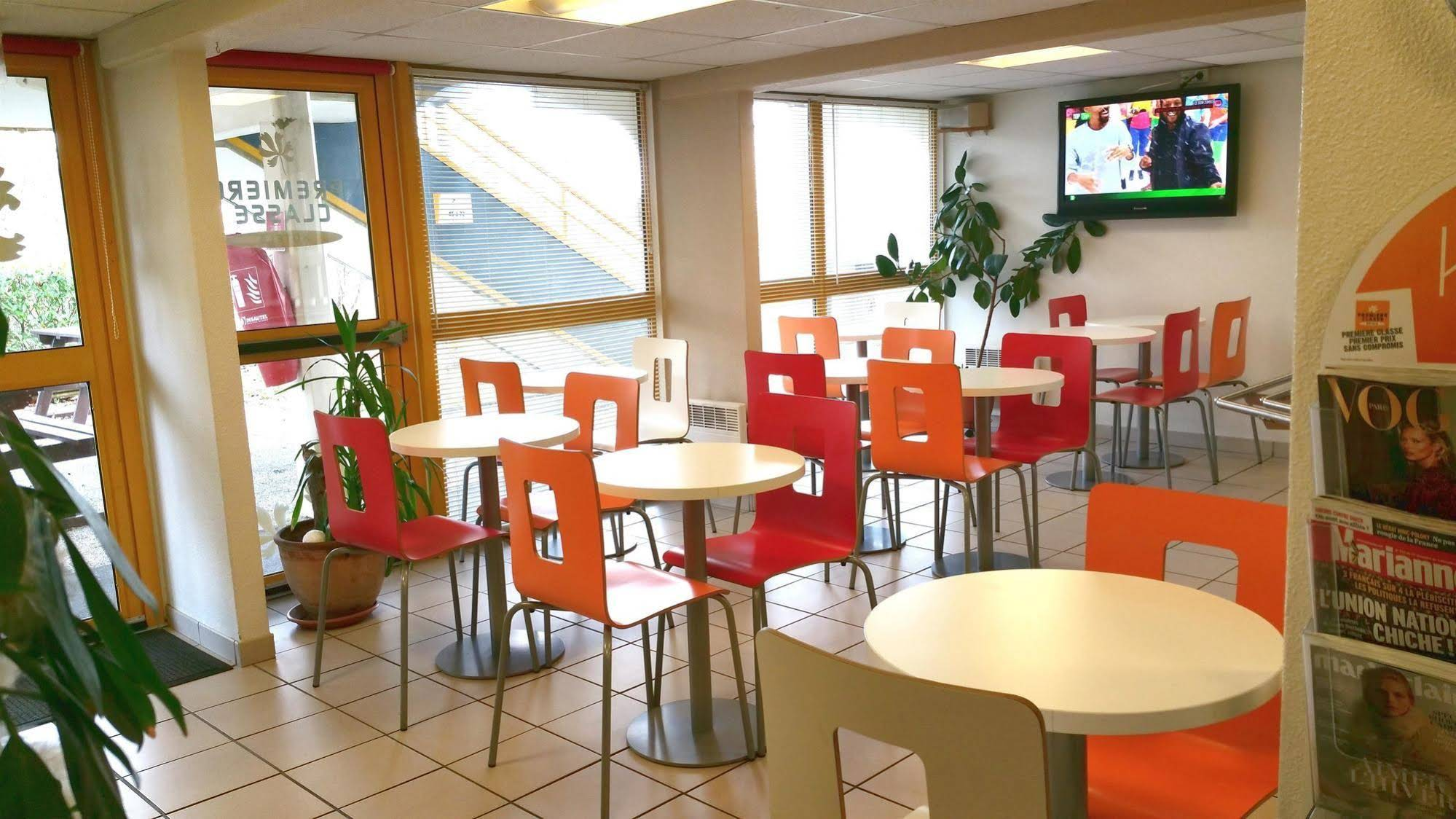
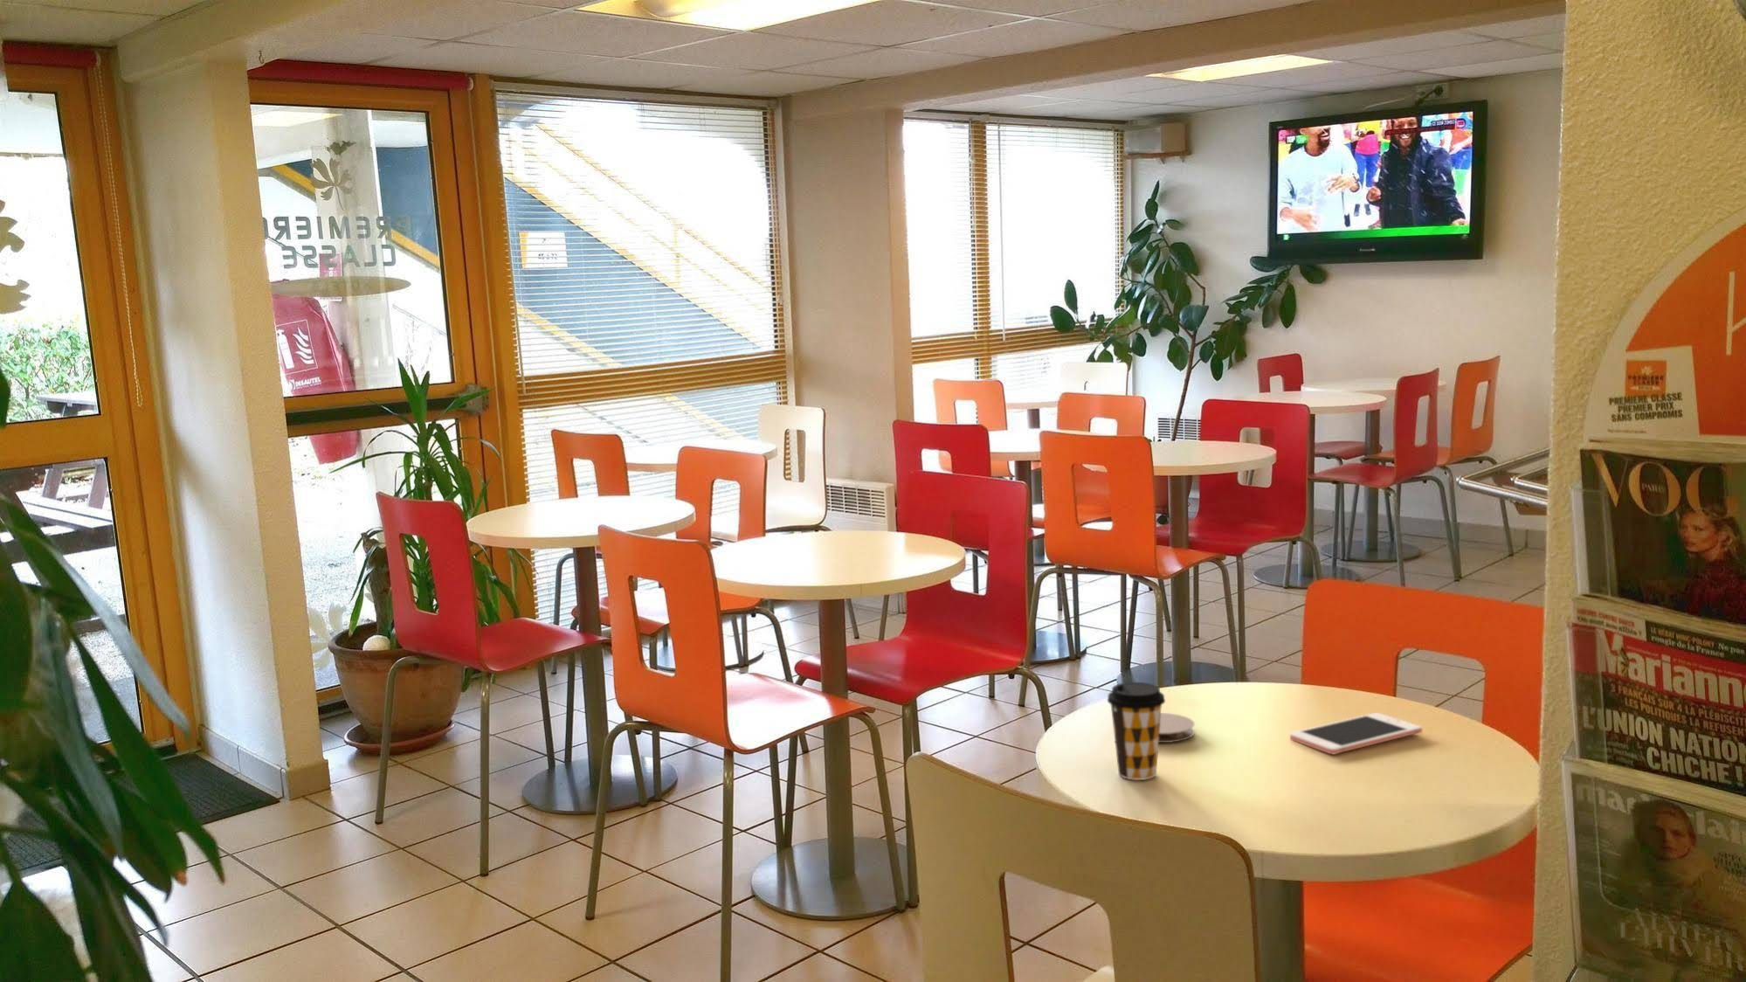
+ cell phone [1289,712,1423,755]
+ coaster [1158,712,1196,743]
+ coffee cup [1107,681,1166,781]
